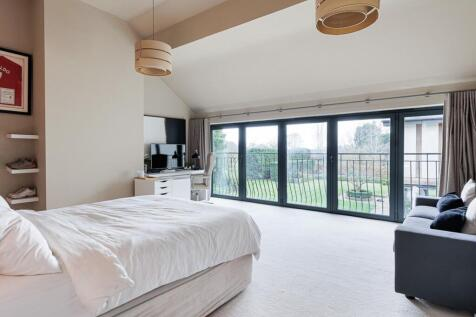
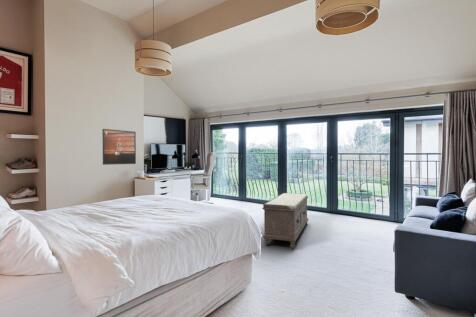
+ bench [261,192,309,249]
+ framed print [102,128,137,166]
